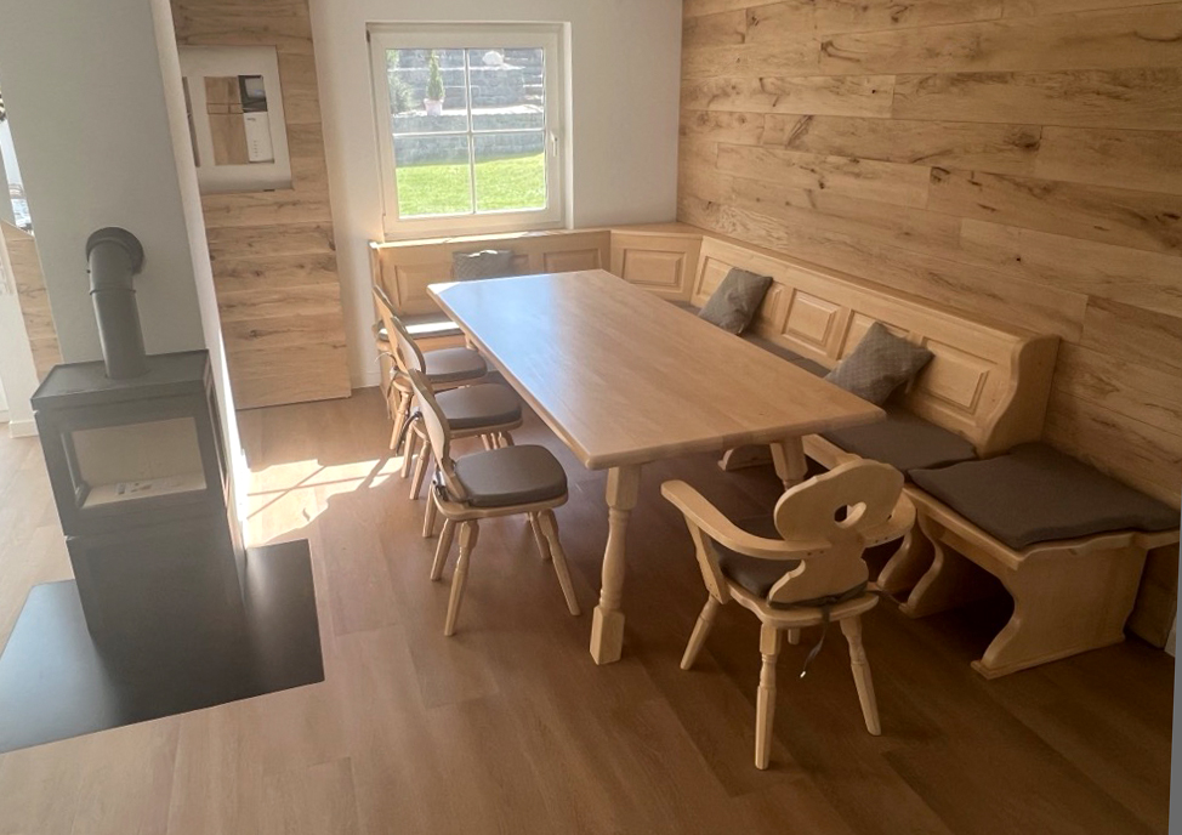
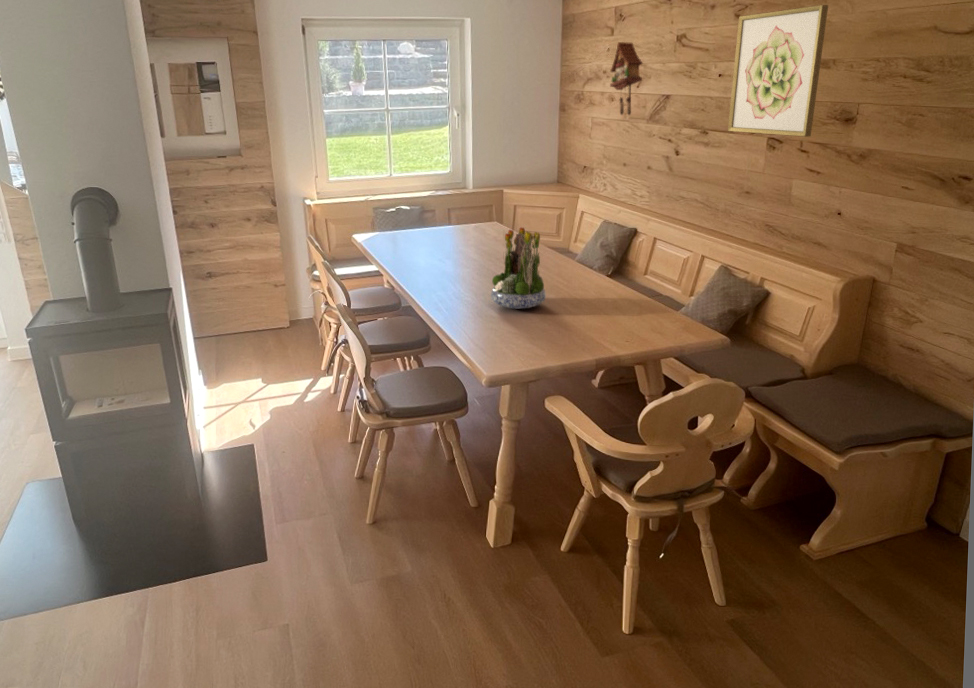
+ wall art [727,4,829,138]
+ cuckoo clock [609,41,644,116]
+ flower arrangement [490,226,547,310]
